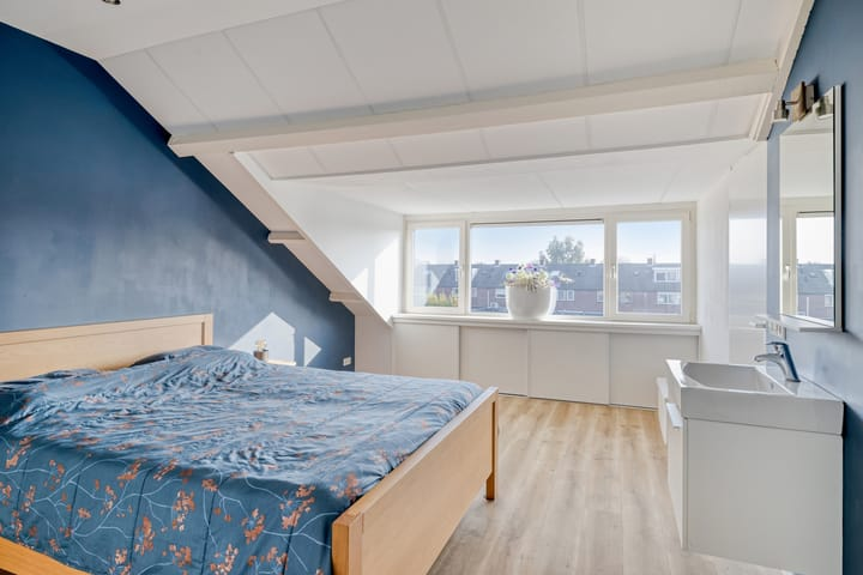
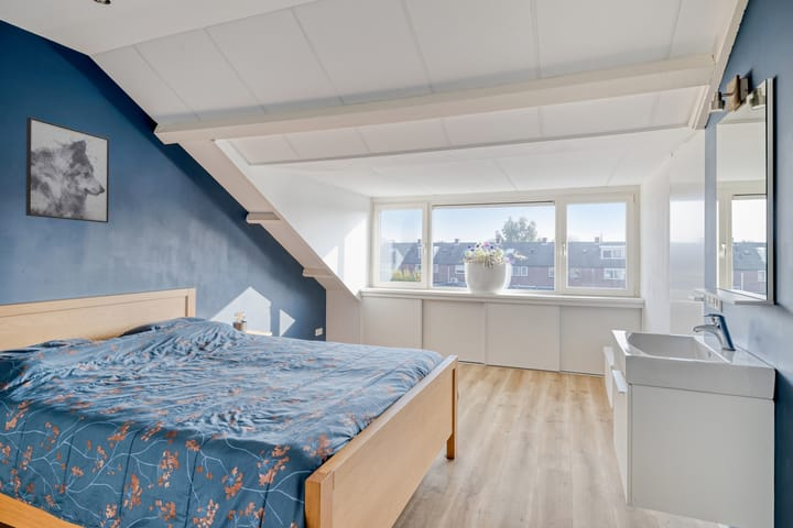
+ wall art [24,116,110,224]
